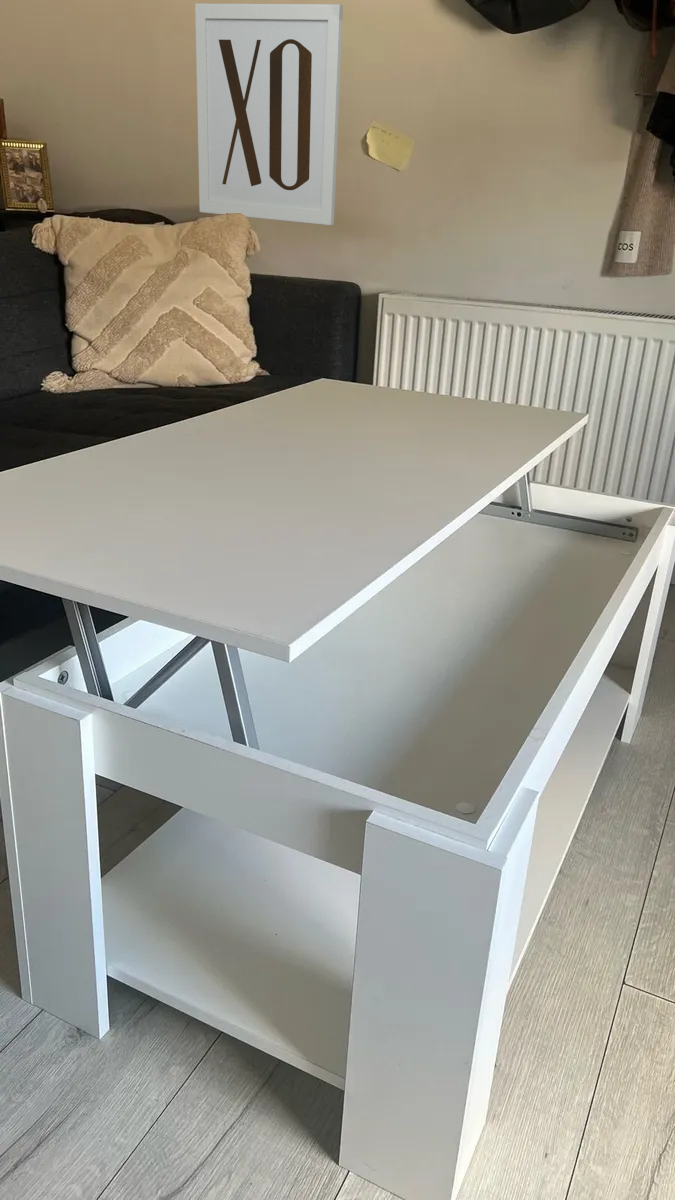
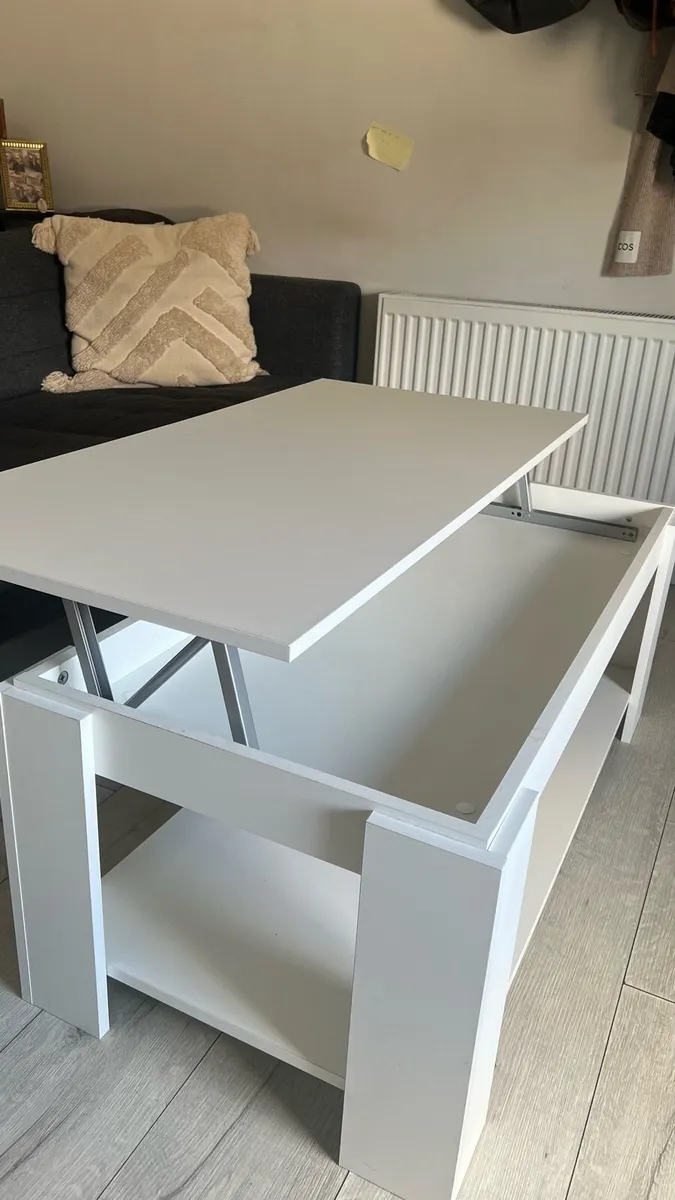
- wall art [194,3,344,227]
